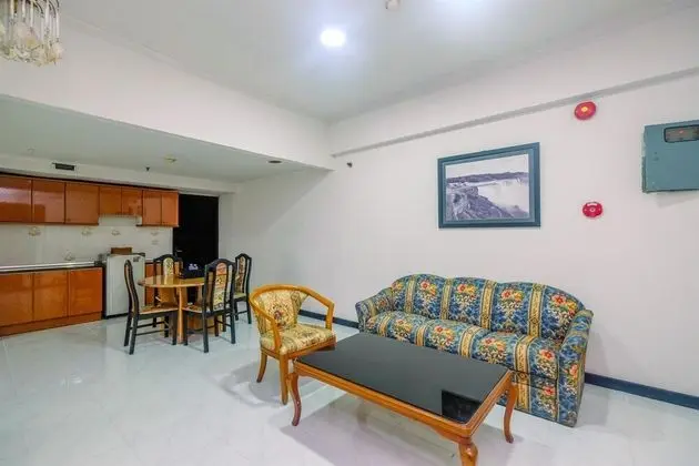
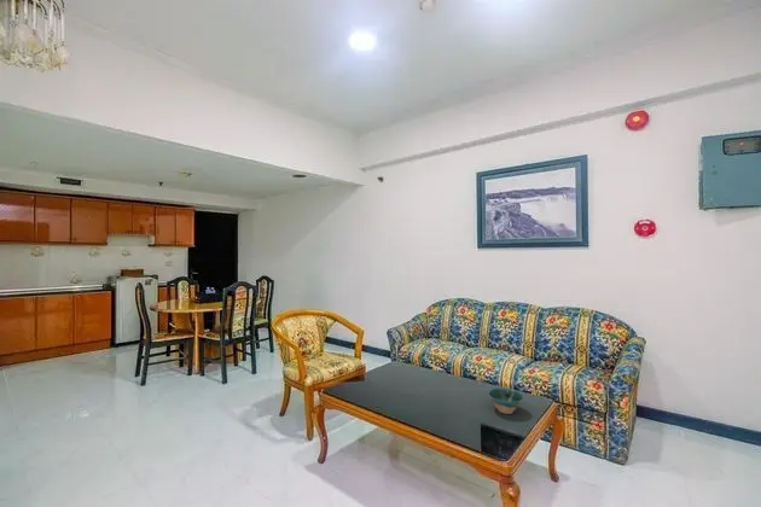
+ bowl [487,387,524,415]
